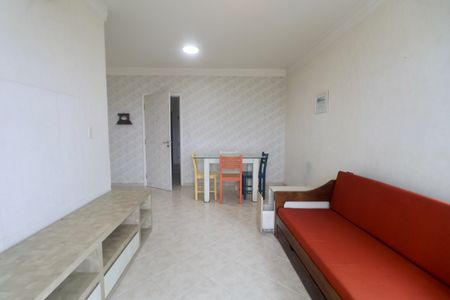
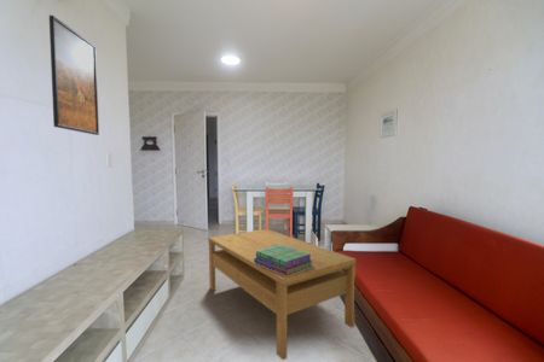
+ stack of books [254,245,313,275]
+ coffee table [207,228,357,361]
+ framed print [48,14,100,136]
